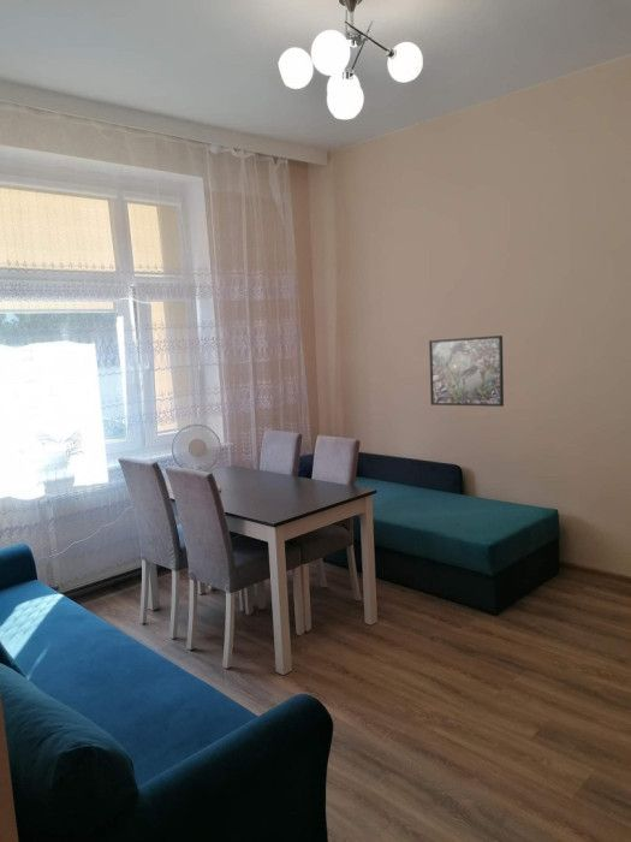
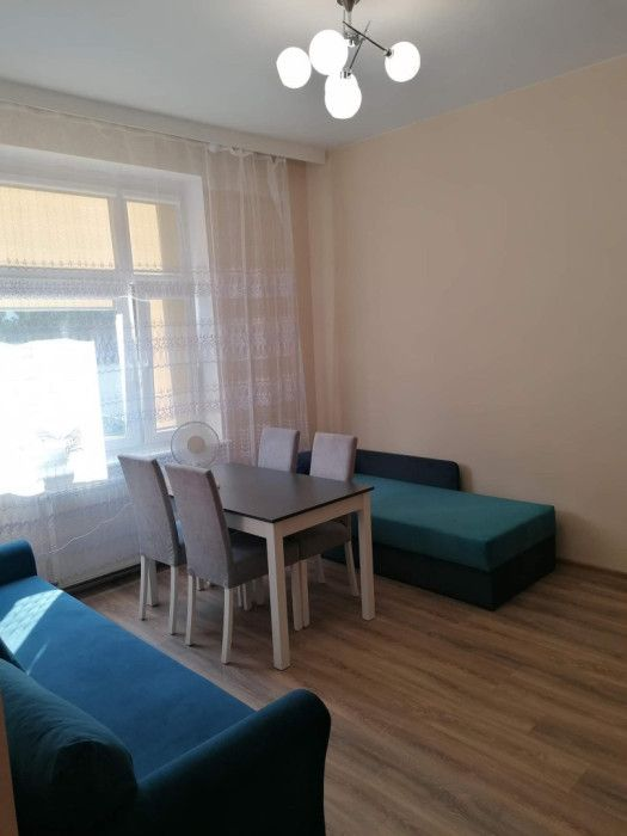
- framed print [428,334,505,408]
